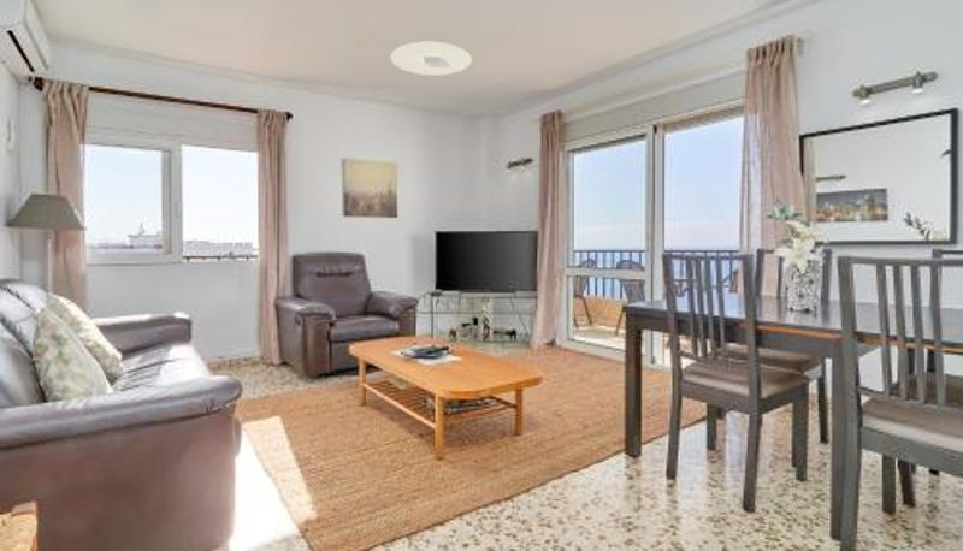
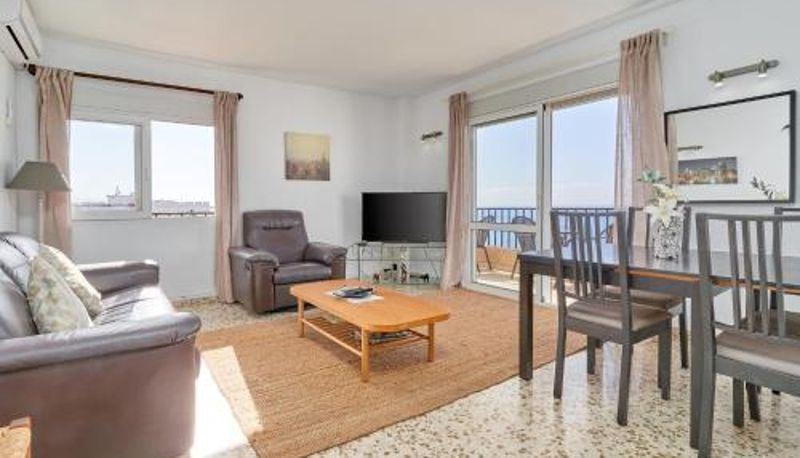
- ceiling light [390,41,473,77]
